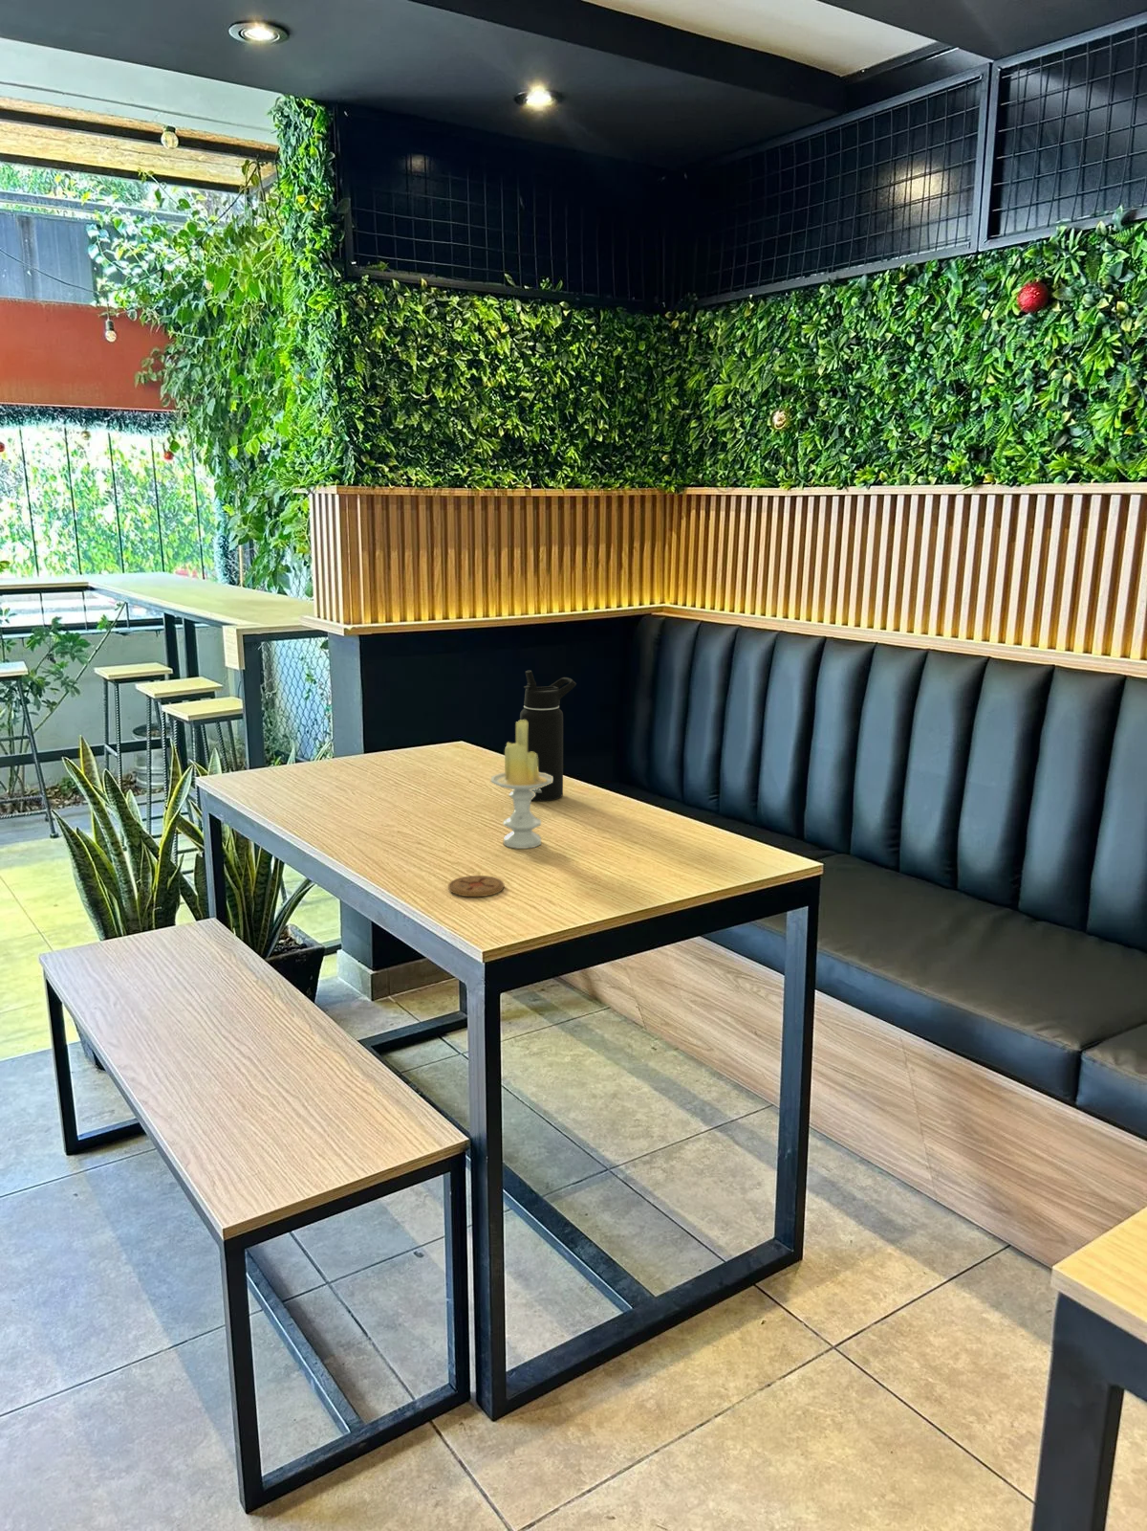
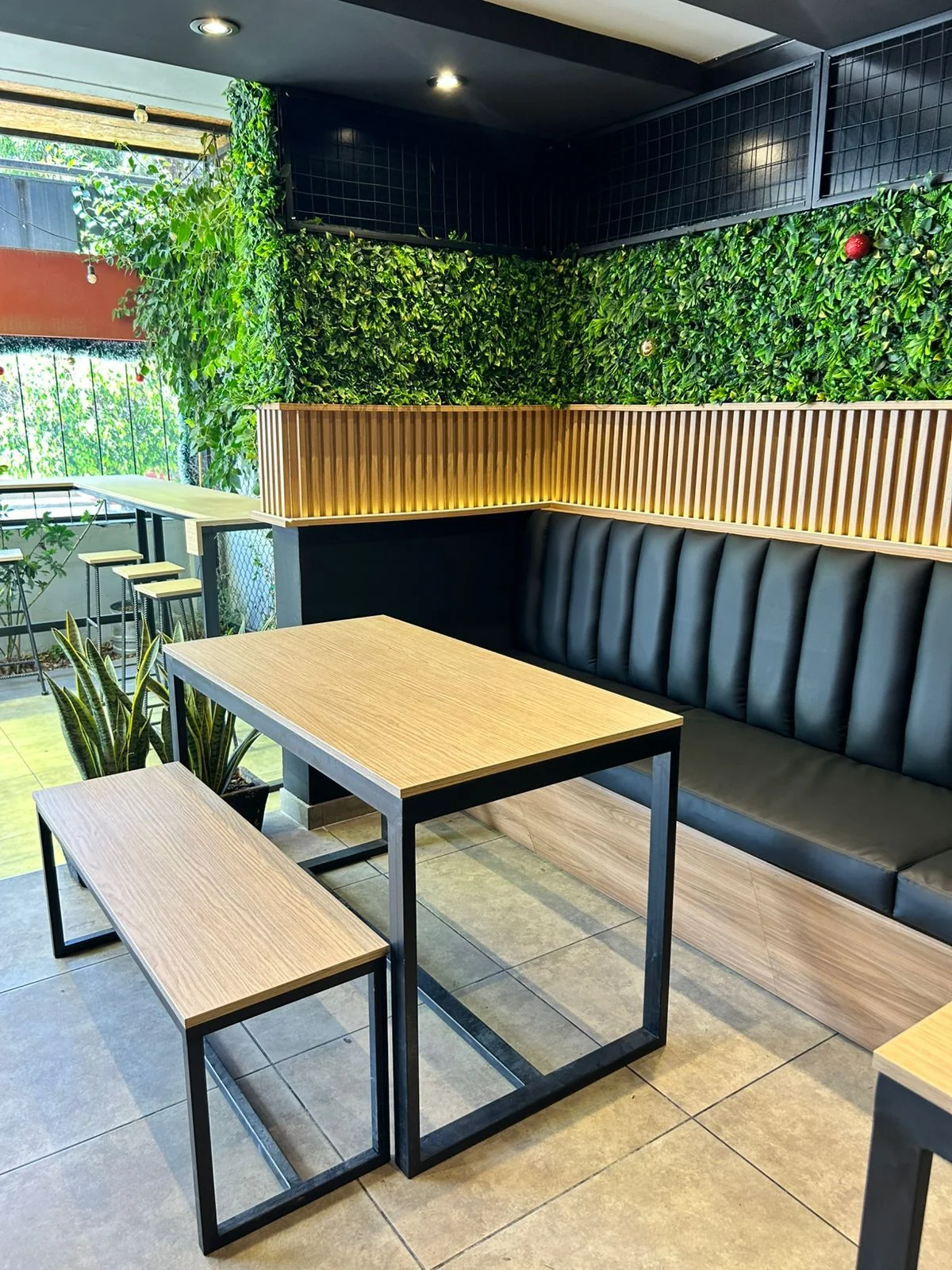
- coaster [447,874,506,898]
- candle [489,720,553,850]
- water bottle [519,670,577,802]
